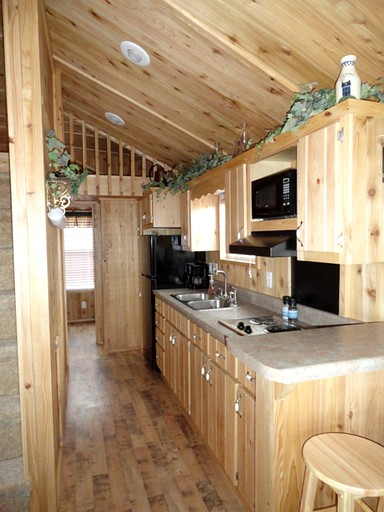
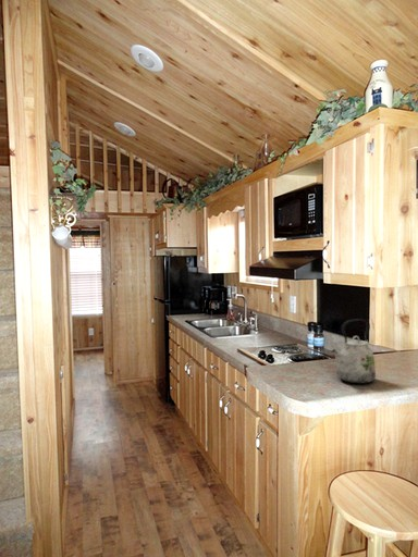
+ kettle [330,318,377,385]
